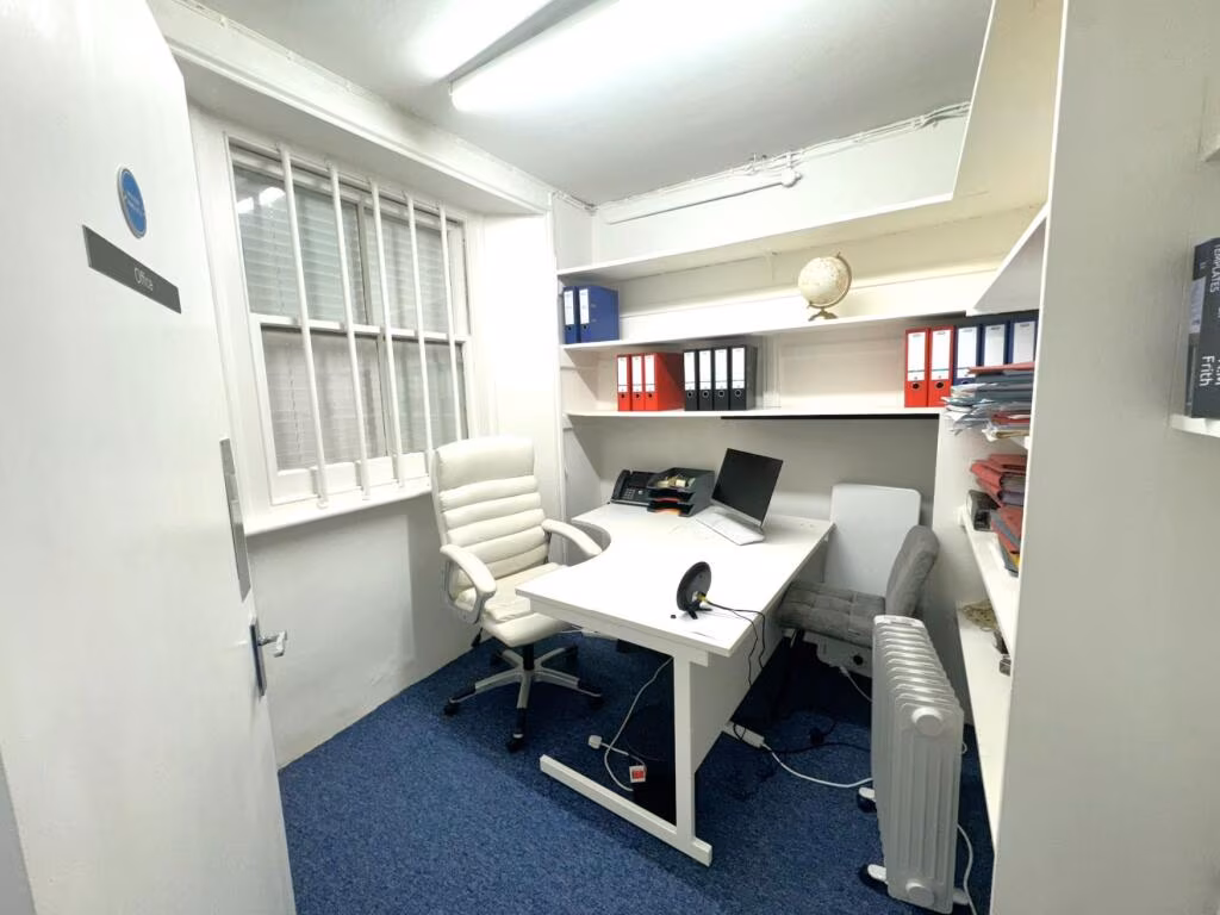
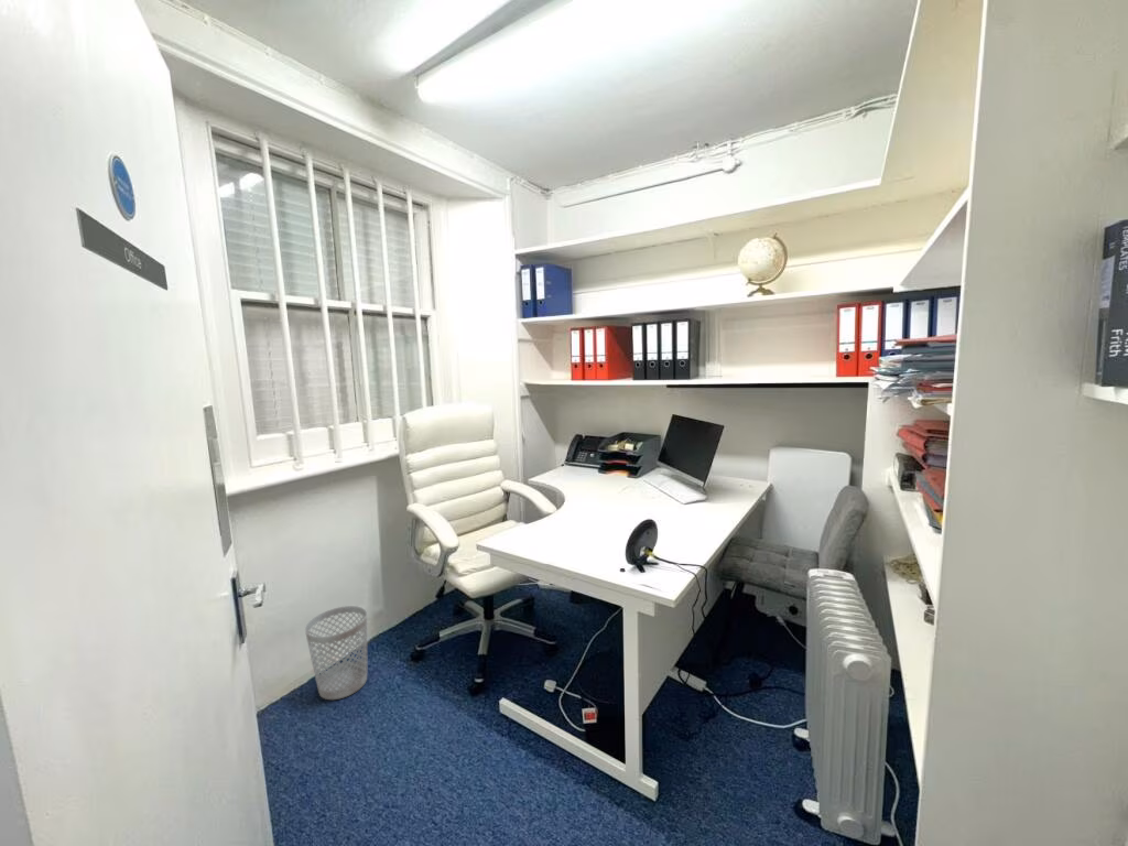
+ wastebasket [304,605,368,701]
